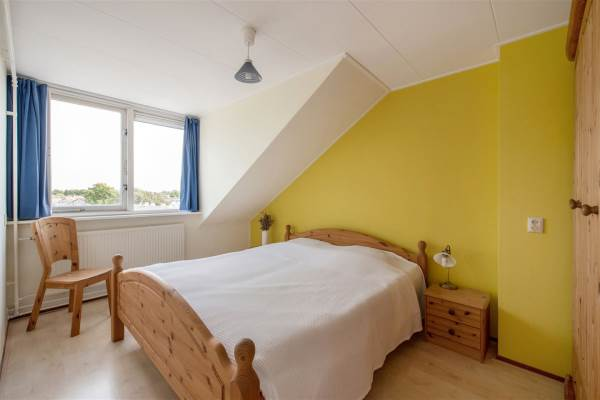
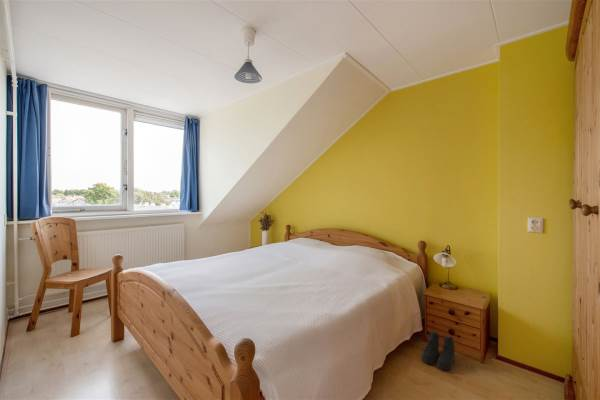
+ boots [421,330,456,371]
